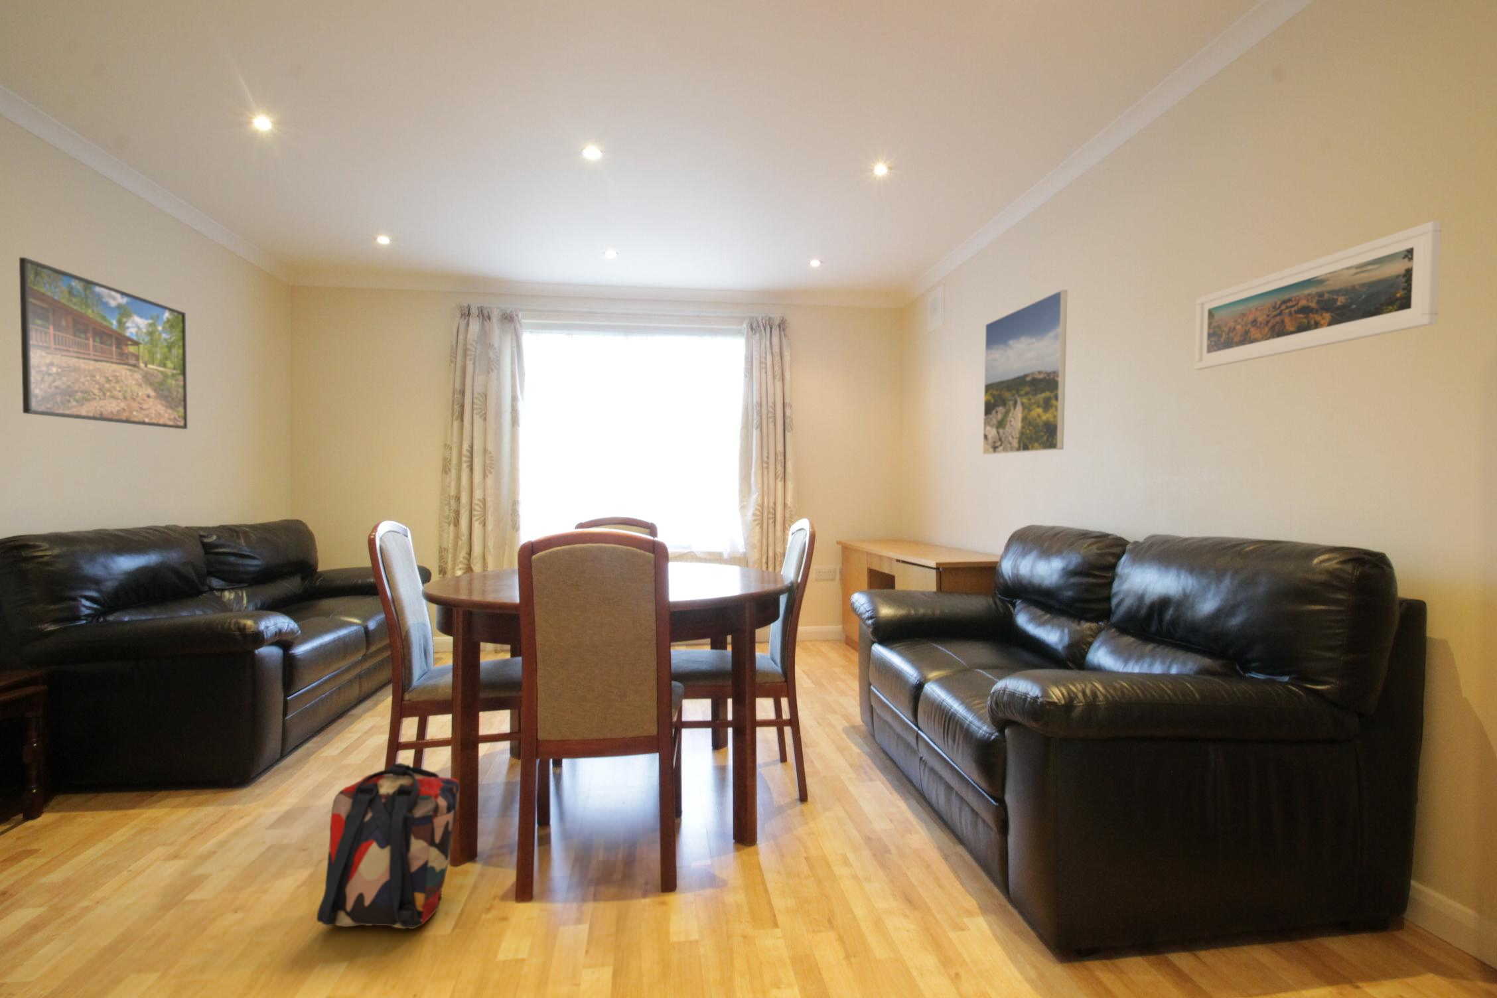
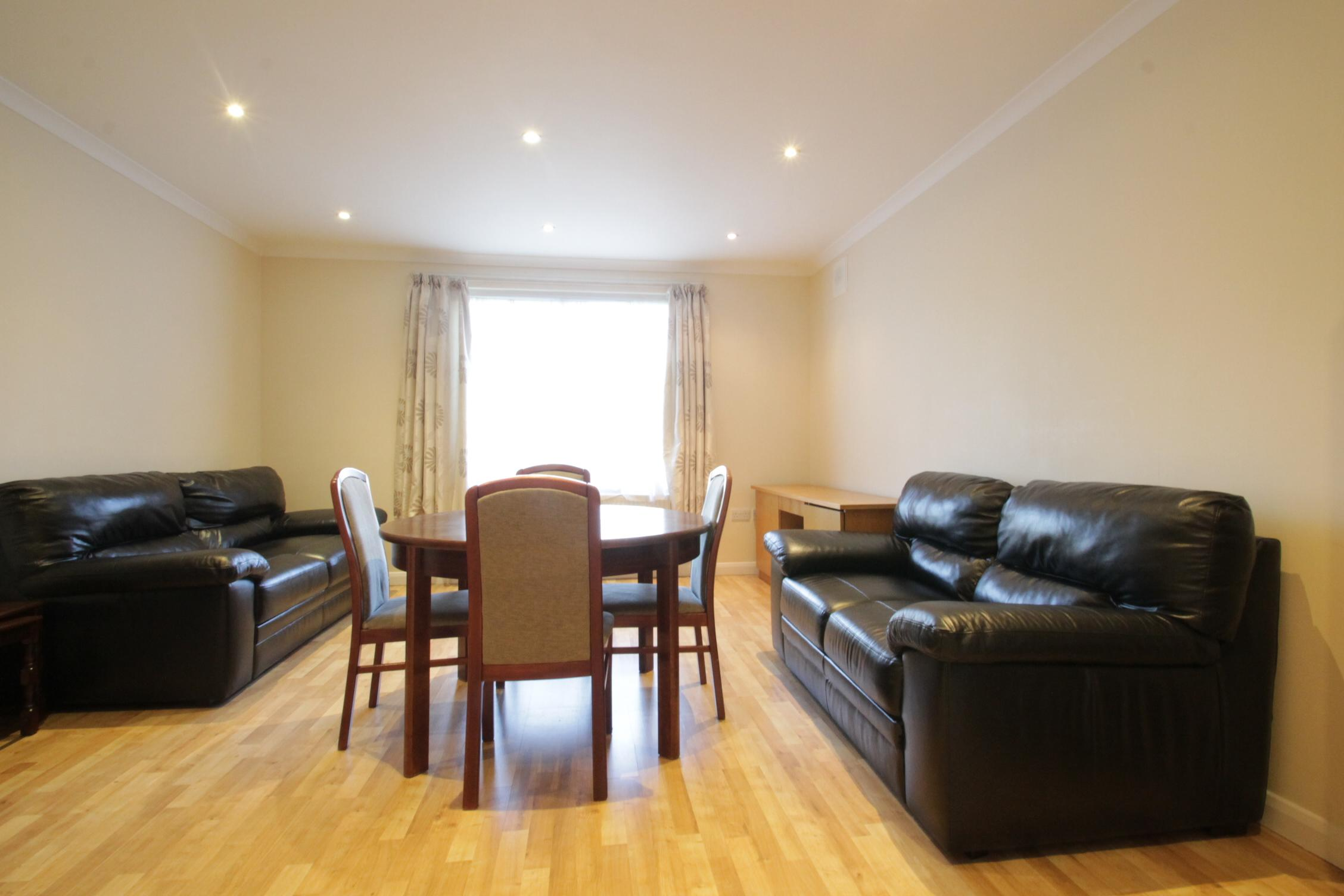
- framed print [982,290,1068,456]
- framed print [19,257,188,430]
- backpack [316,763,460,930]
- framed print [1194,221,1442,370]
